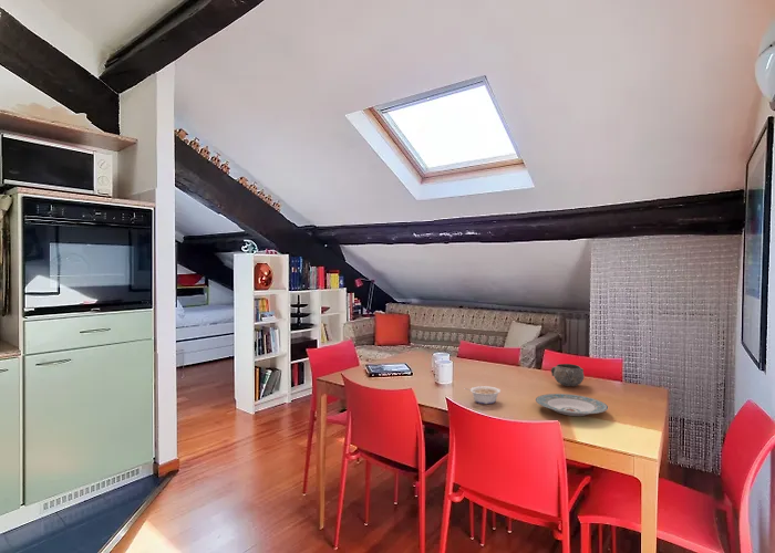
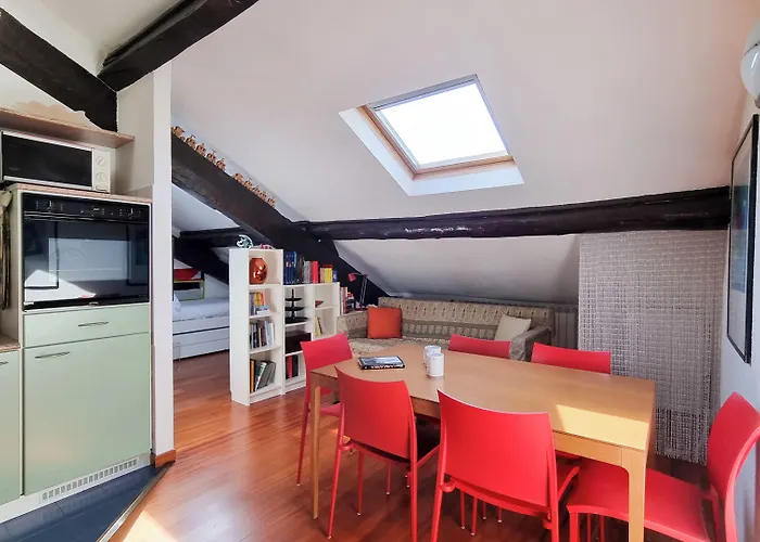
- decorative bowl [550,363,585,387]
- plate [535,393,609,417]
- legume [464,385,502,405]
